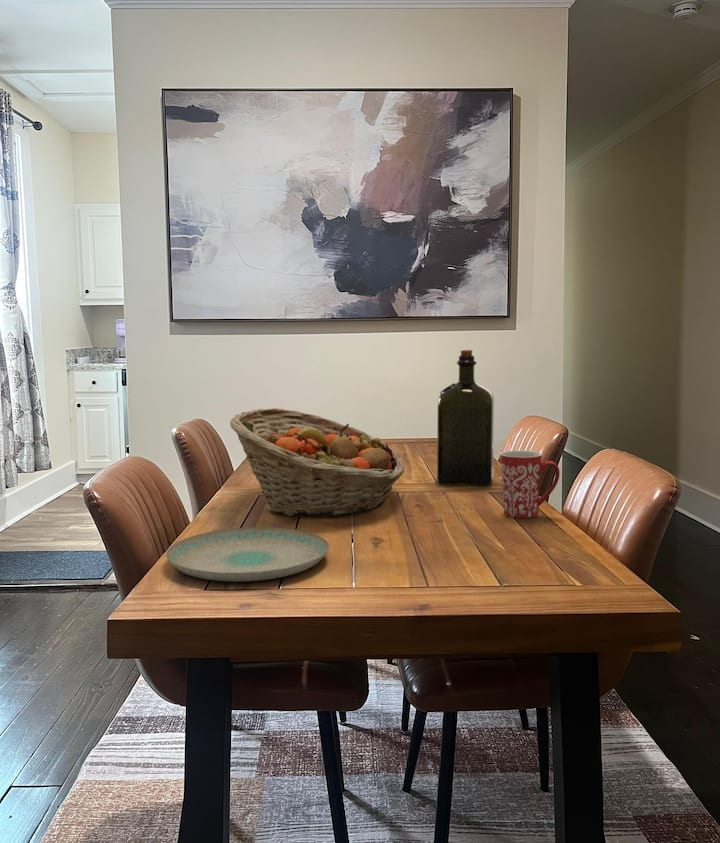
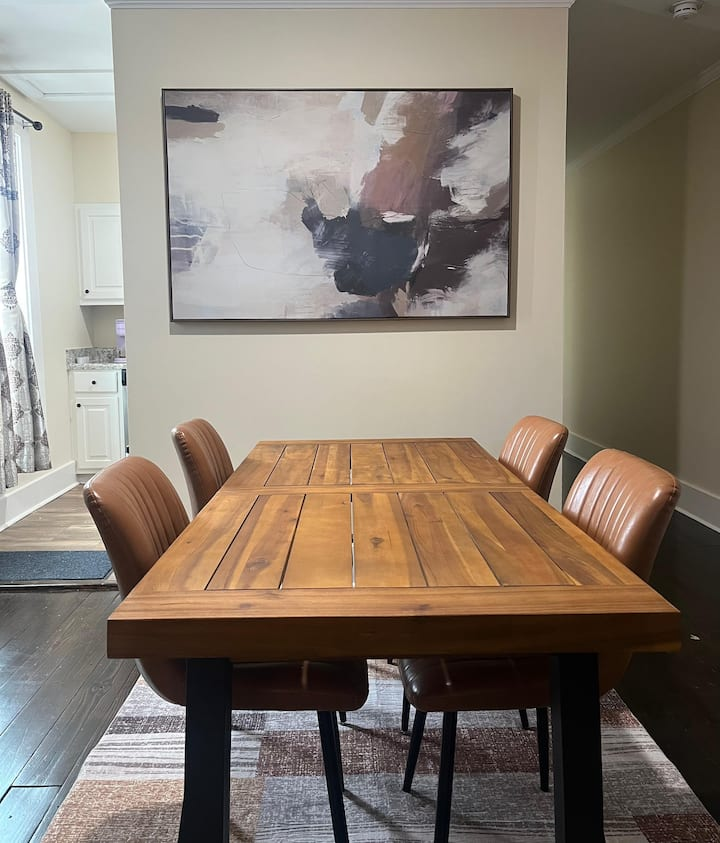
- plate [165,526,330,583]
- liquor [436,349,495,487]
- fruit basket [229,407,405,518]
- mug [499,450,561,519]
